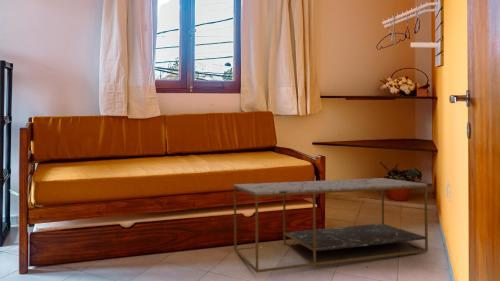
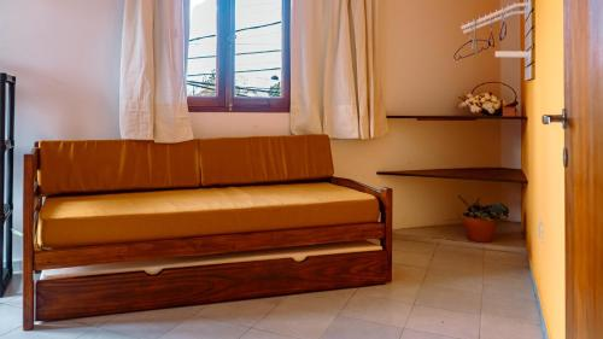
- coffee table [233,177,429,274]
